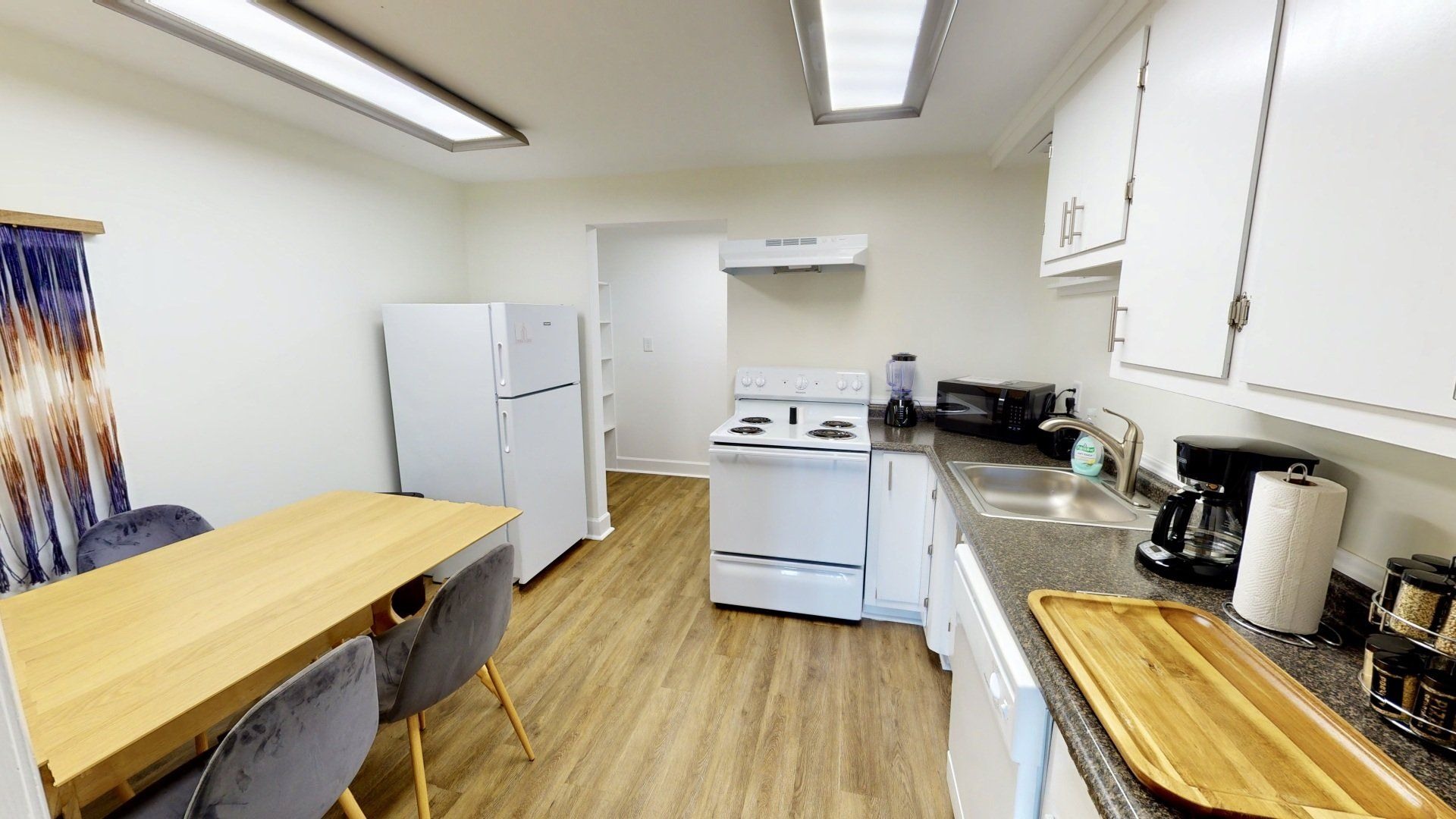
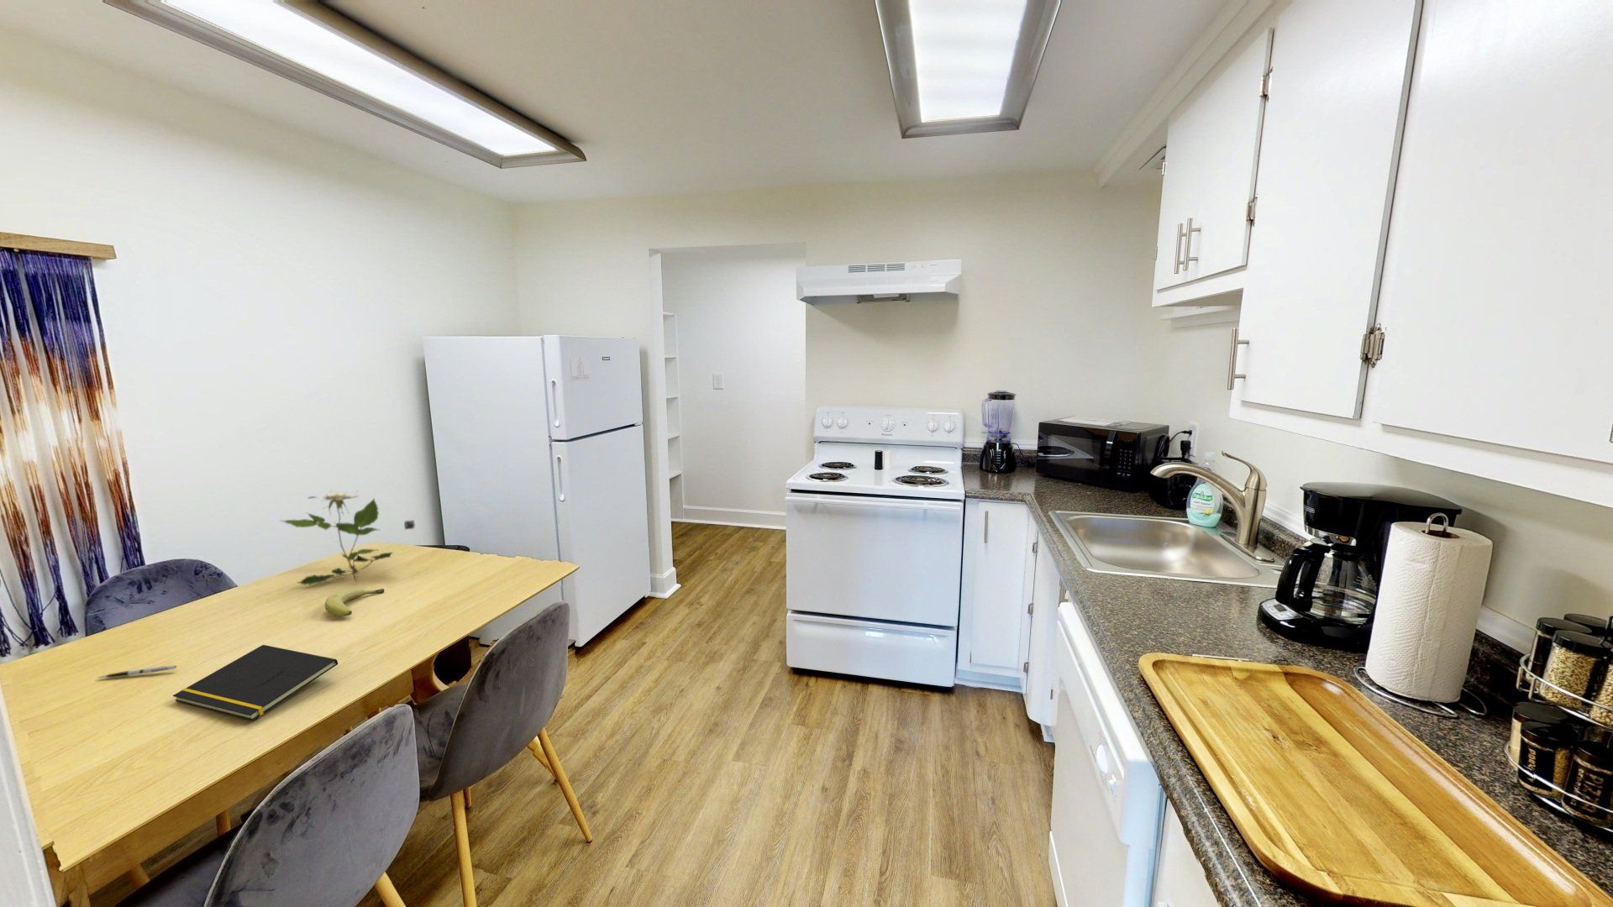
+ flower [278,488,415,586]
+ fruit [325,588,384,617]
+ notepad [172,645,339,721]
+ pen [96,664,177,679]
